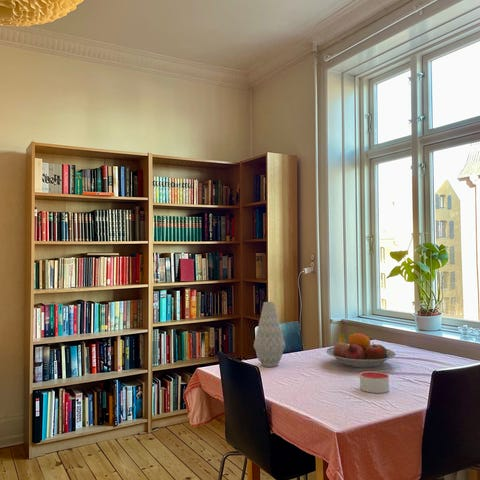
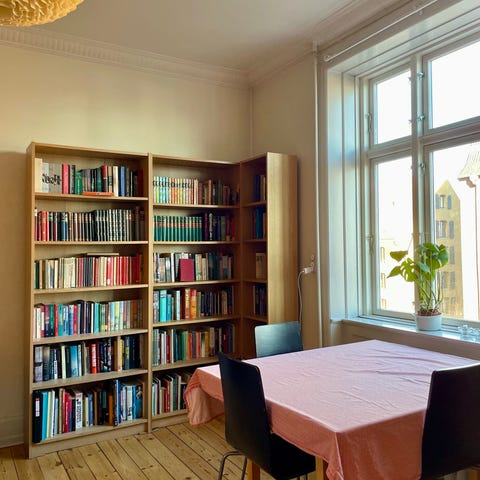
- candle [359,370,390,394]
- fruit bowl [325,332,397,369]
- vase [253,301,286,368]
